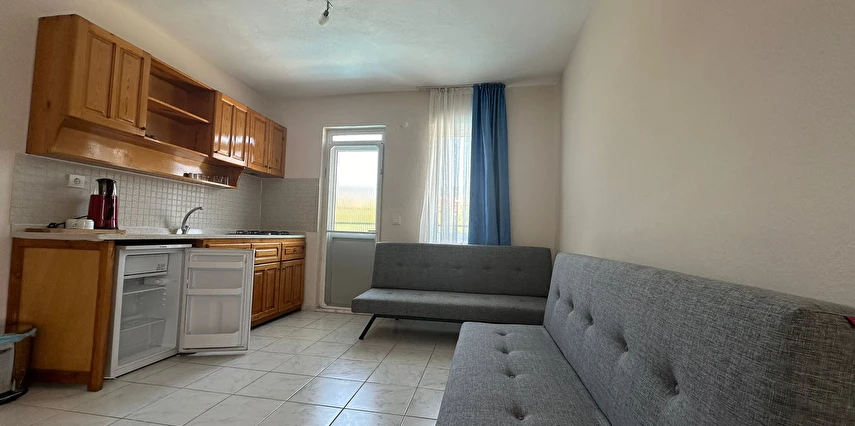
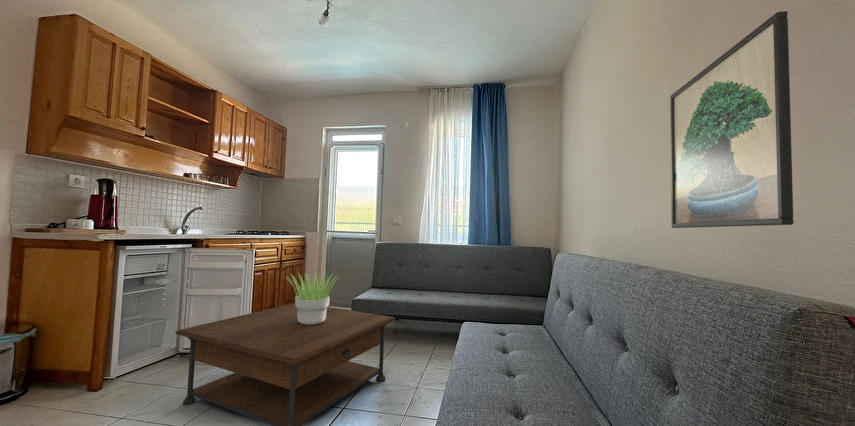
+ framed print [669,10,795,229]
+ coffee table [174,302,397,426]
+ potted plant [285,271,339,325]
